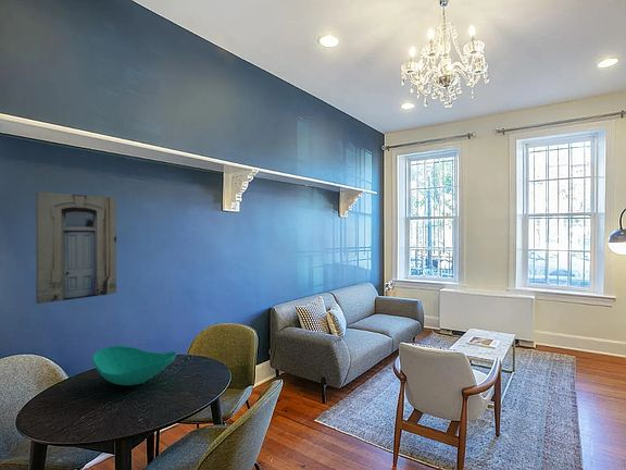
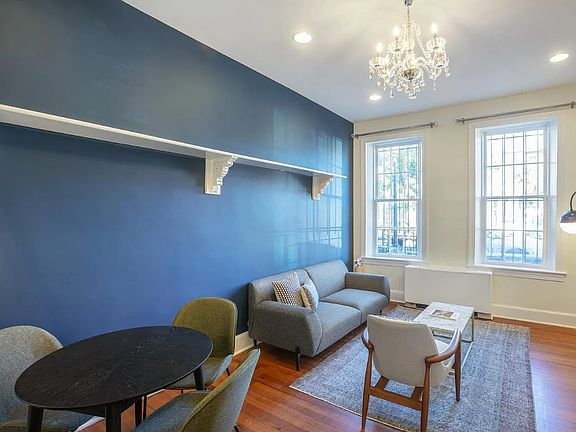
- table top decor [91,345,178,386]
- wall art [35,190,117,305]
